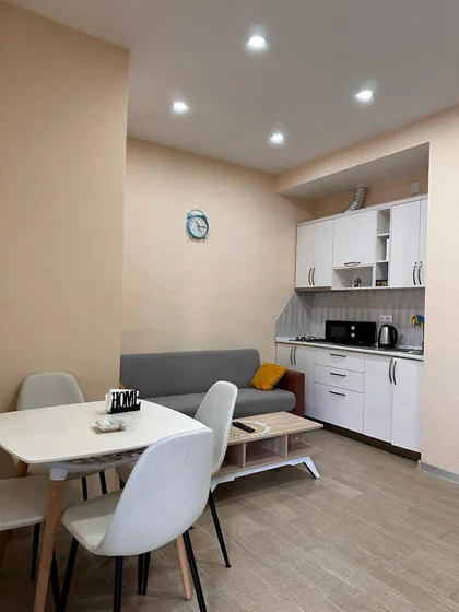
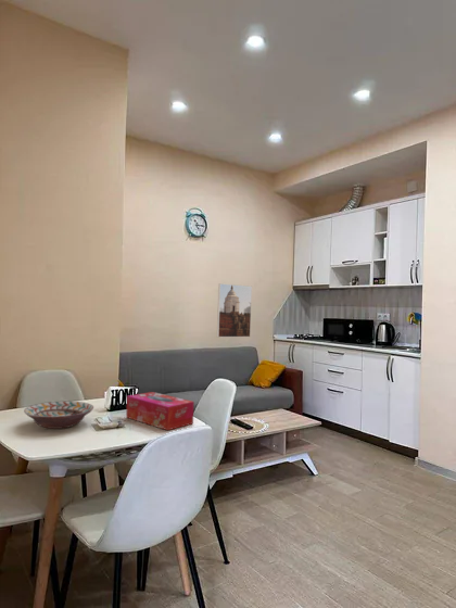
+ decorative bowl [23,401,94,430]
+ tissue box [125,391,195,431]
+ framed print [216,282,253,339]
